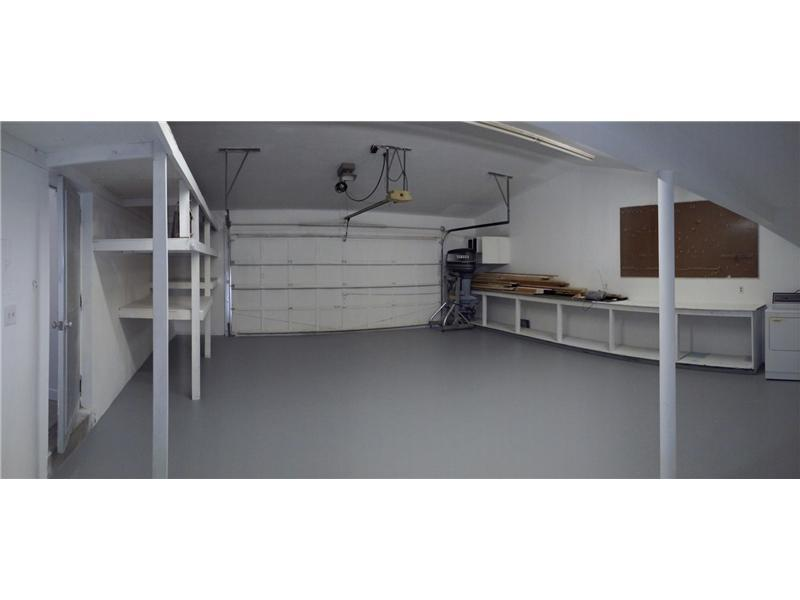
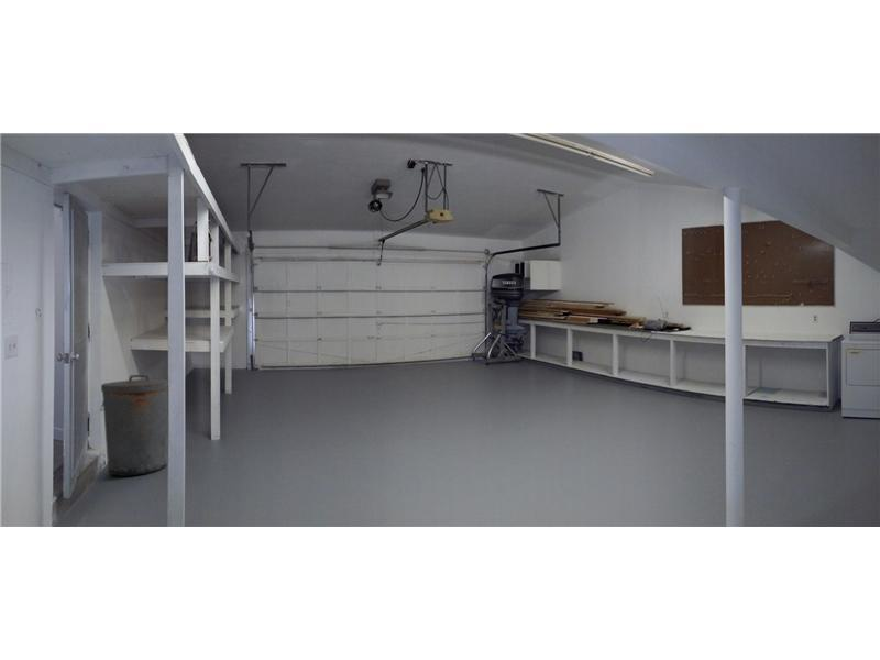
+ trash can [99,374,169,477]
